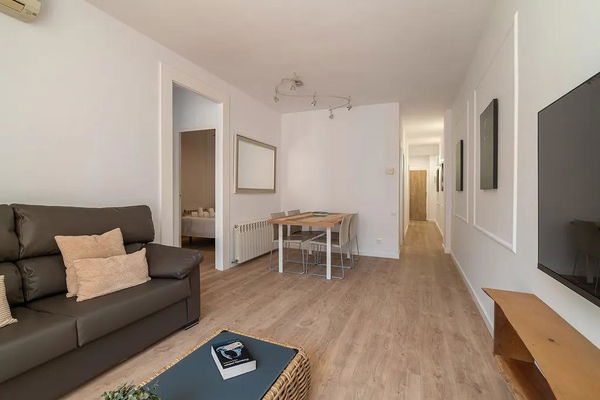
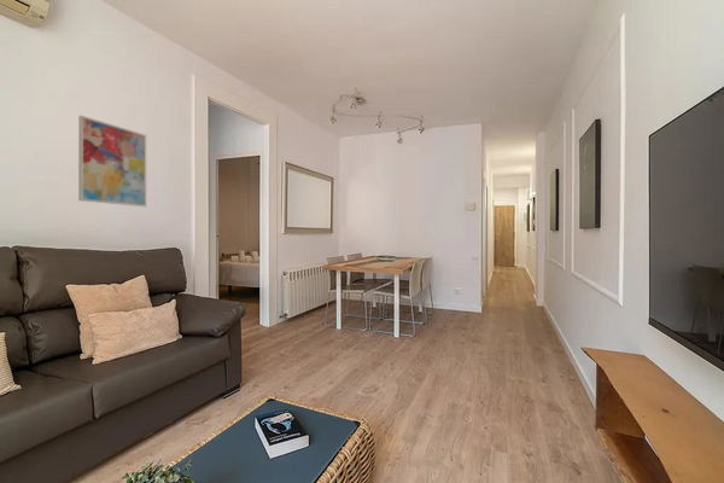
+ wall art [77,115,147,209]
